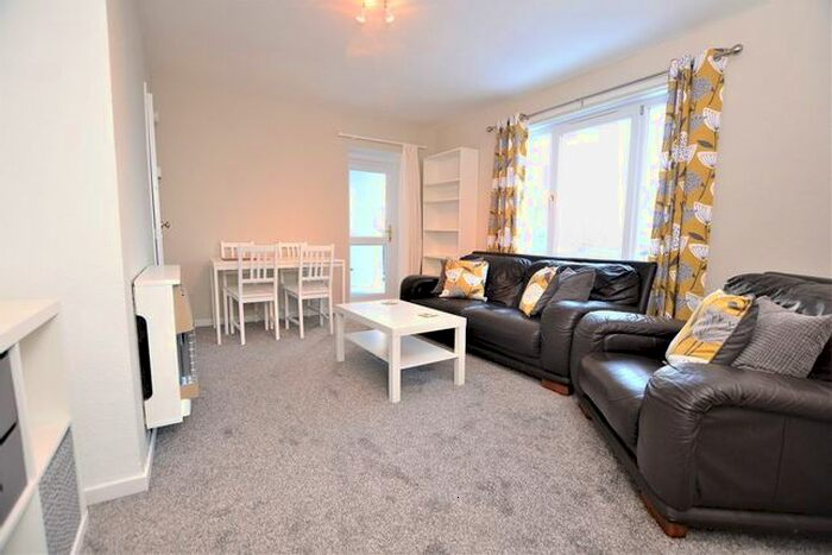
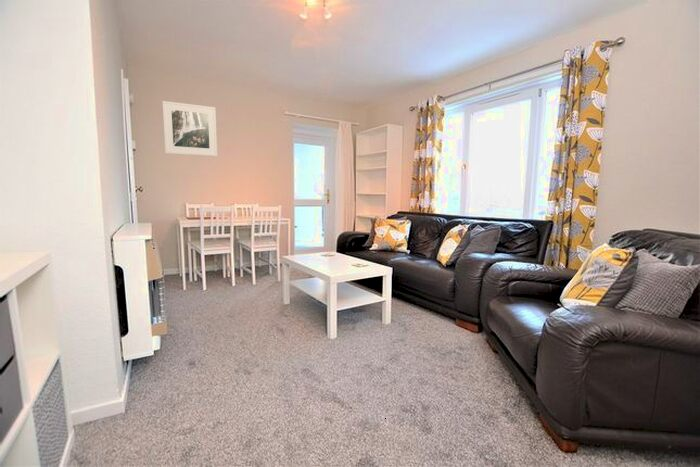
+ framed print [161,100,218,157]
